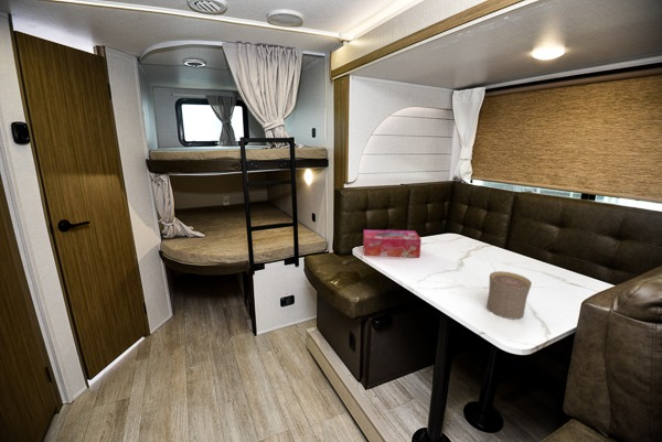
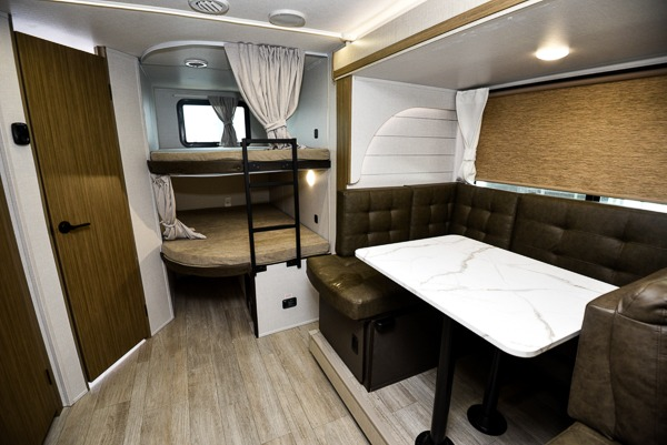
- cup [485,270,533,321]
- tissue box [362,229,423,258]
